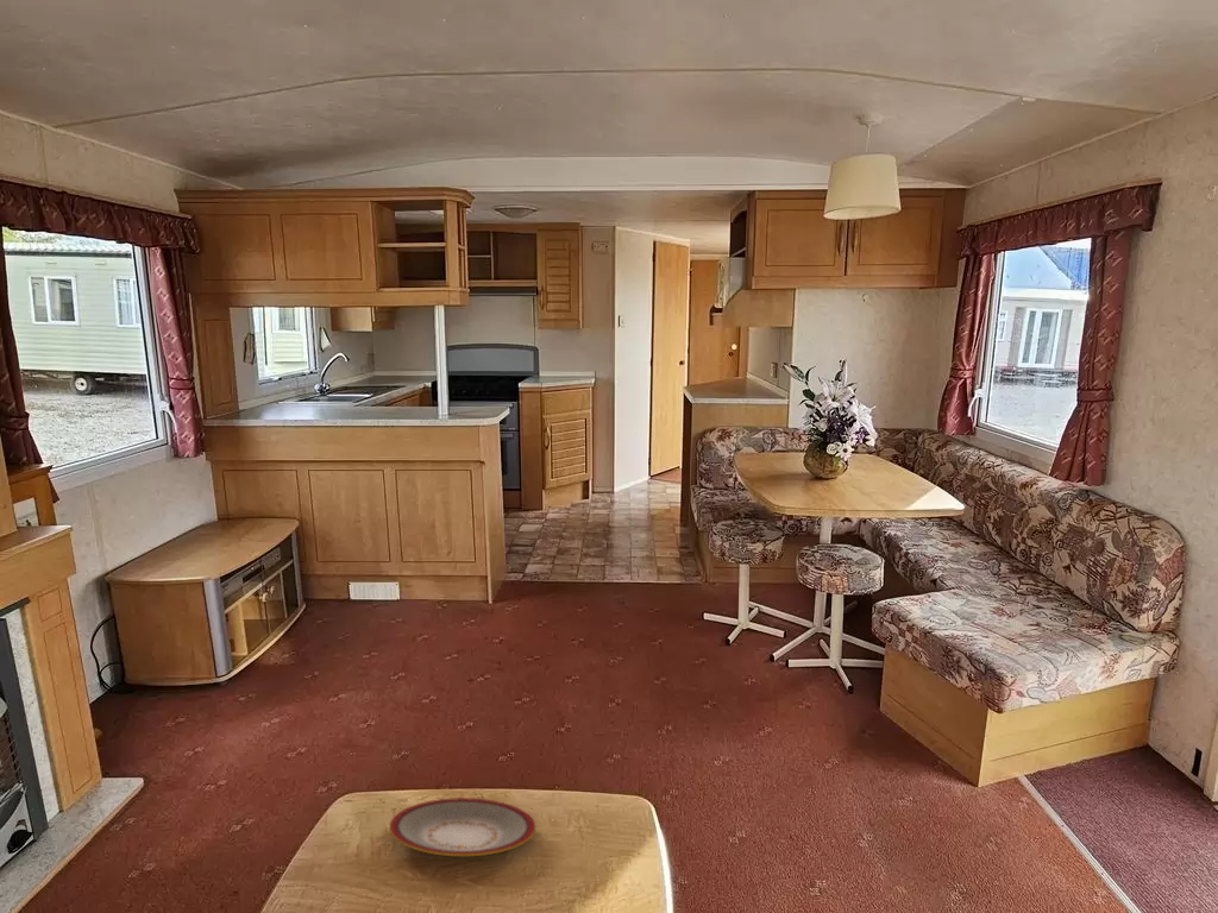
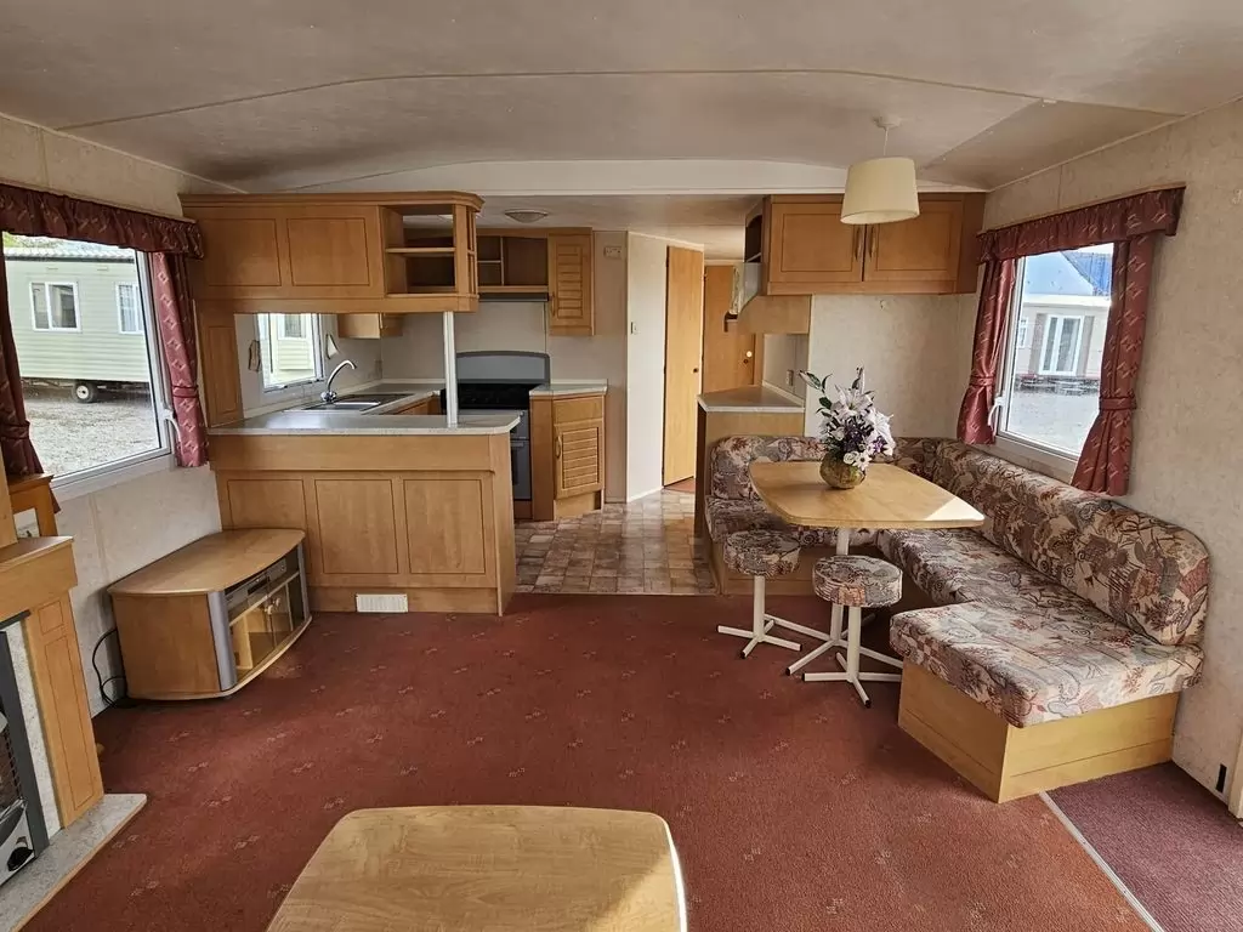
- plate [389,796,536,857]
